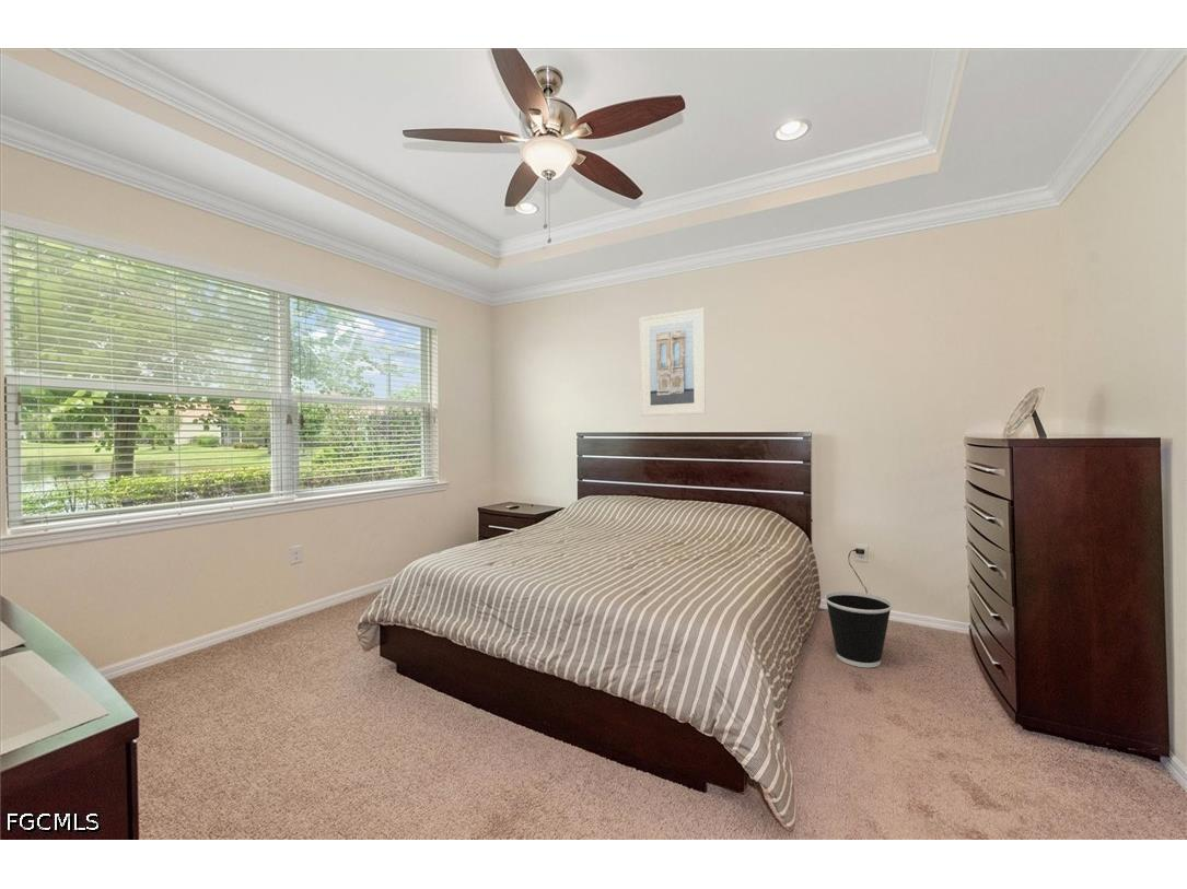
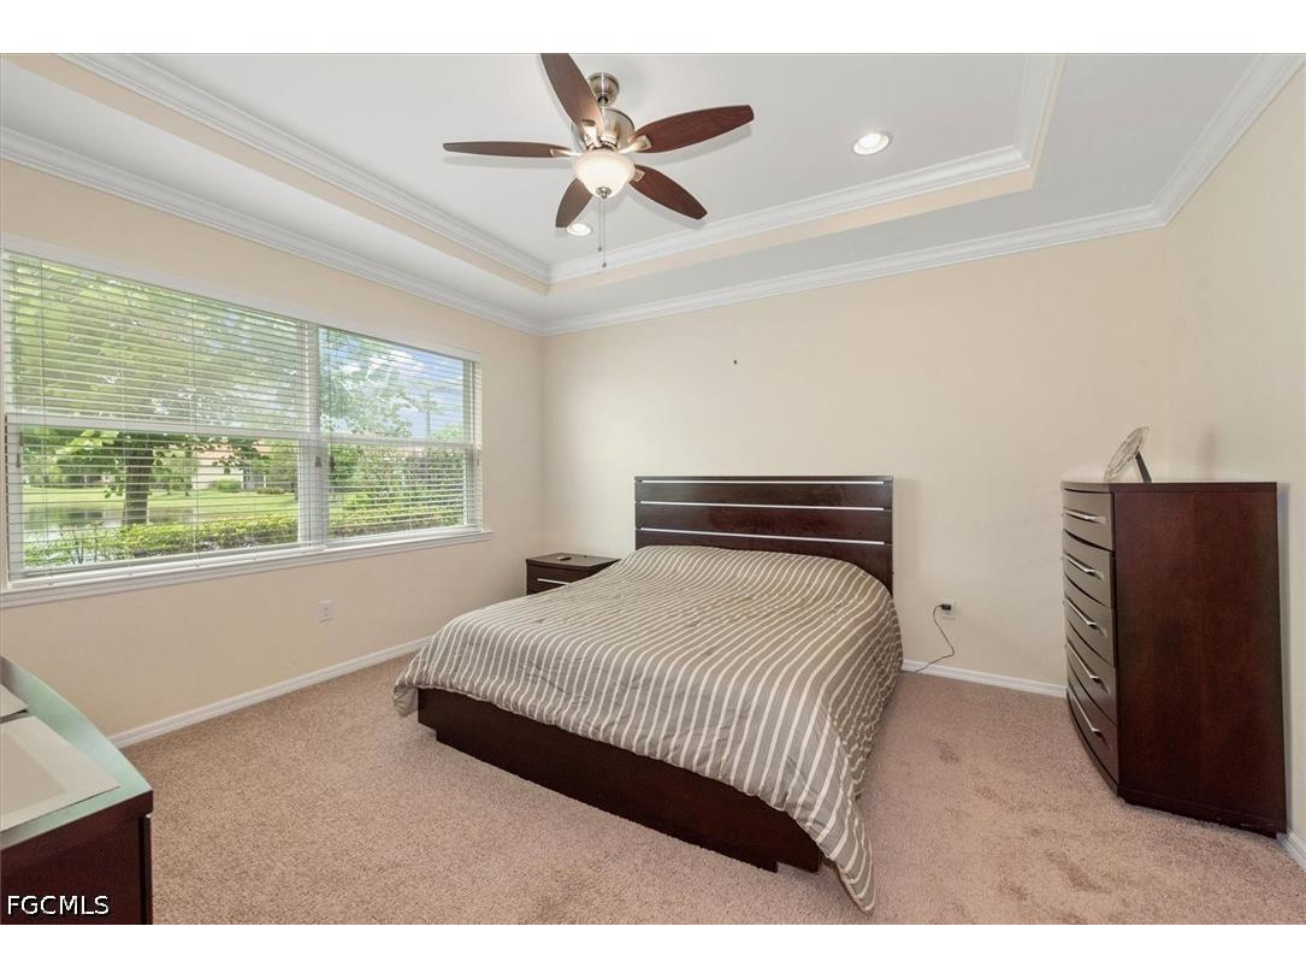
- wastebasket [824,590,894,669]
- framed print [639,307,707,418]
